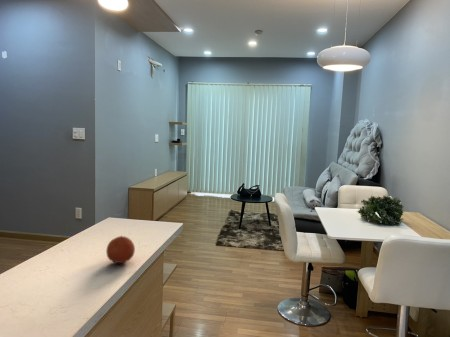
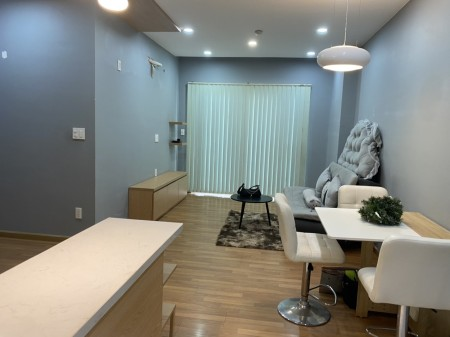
- fruit [105,235,136,264]
